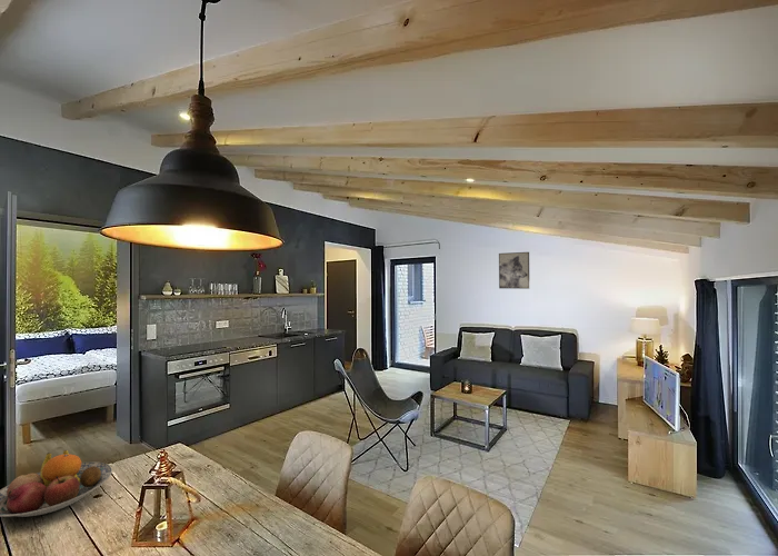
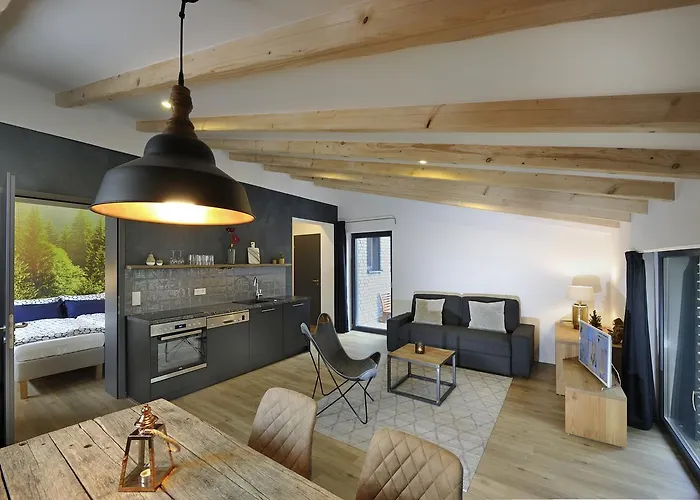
- wall art [498,251,531,290]
- fruit bowl [0,449,113,518]
